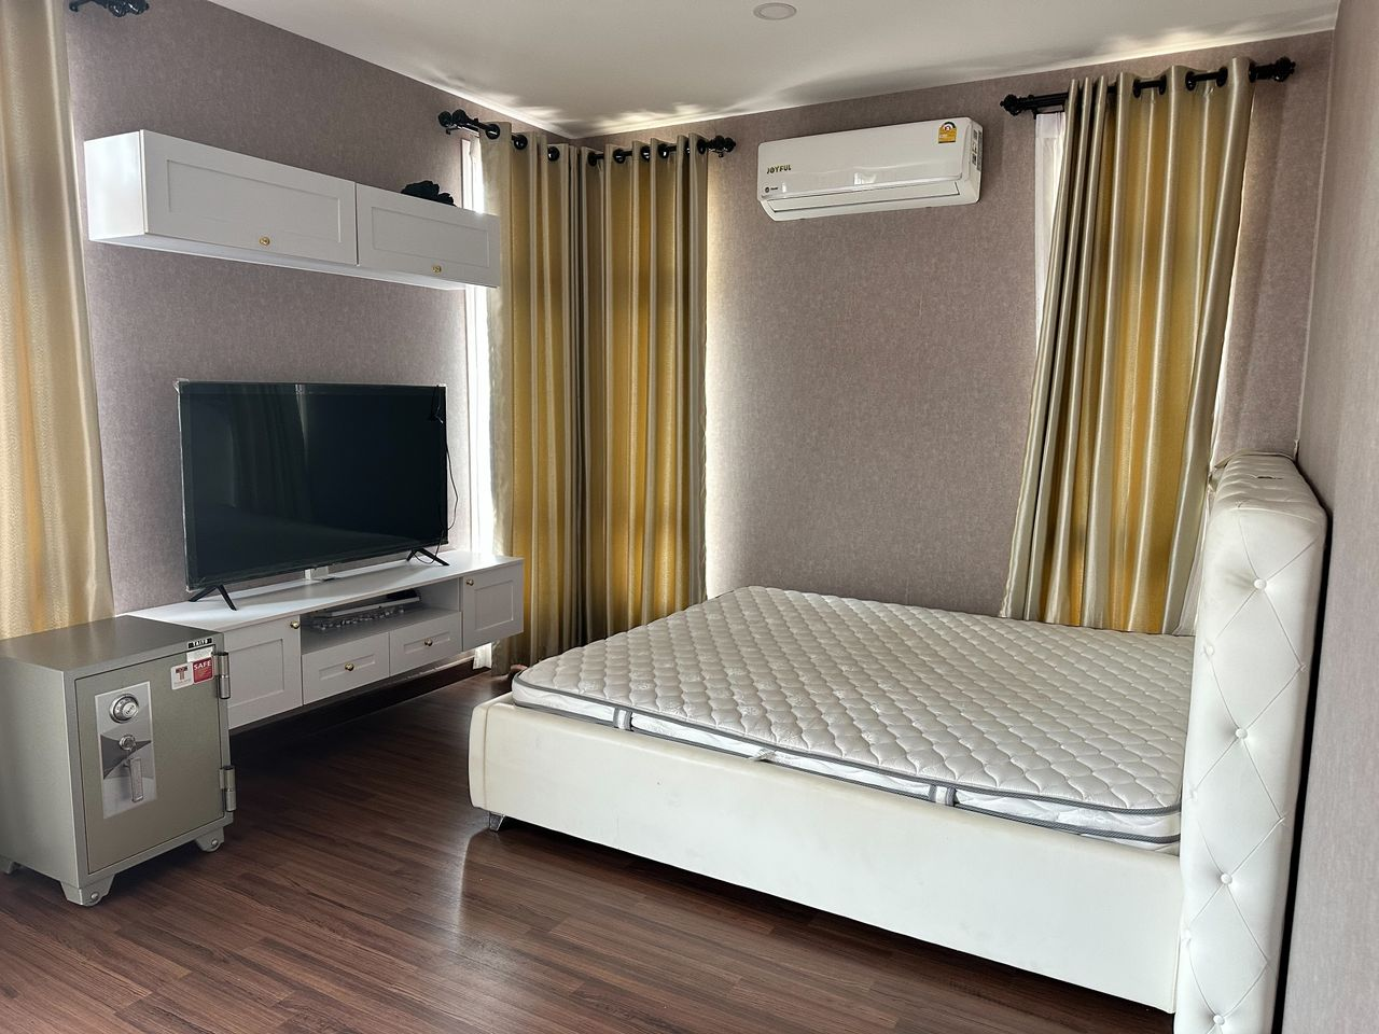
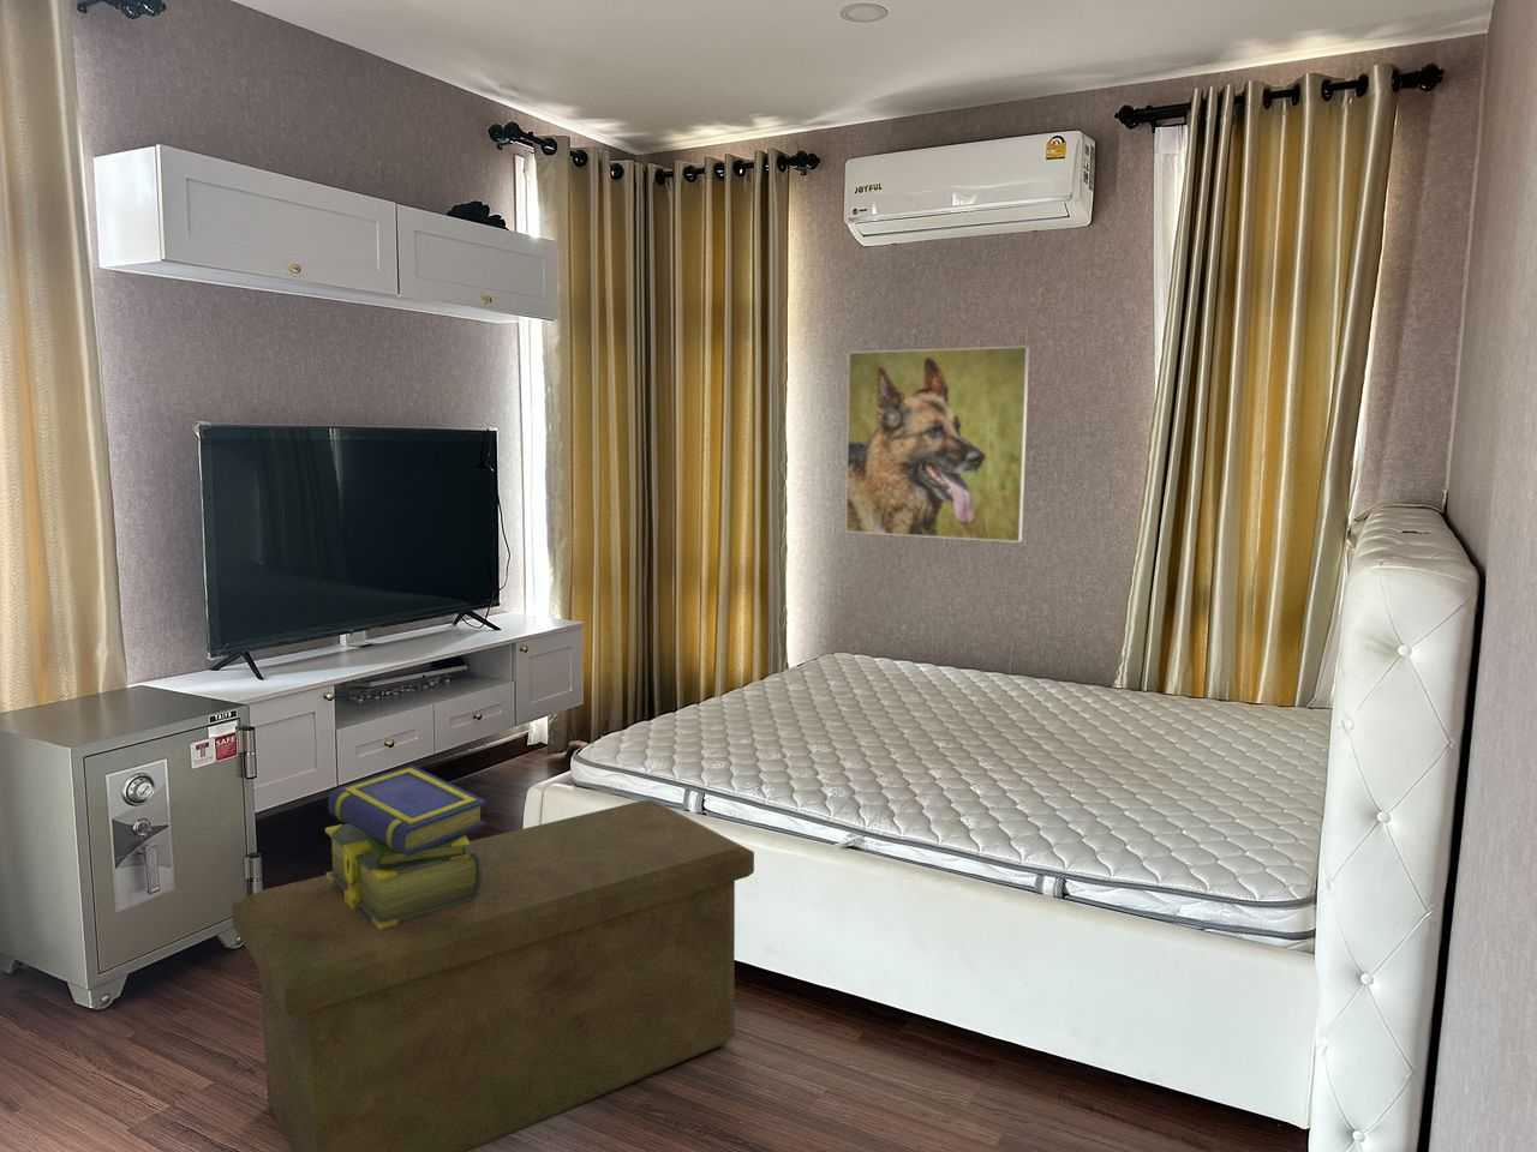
+ storage bench [231,799,755,1152]
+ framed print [845,345,1030,543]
+ stack of books [324,765,488,929]
